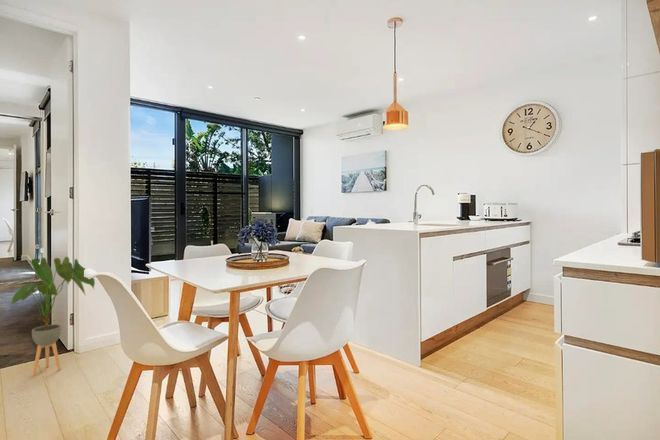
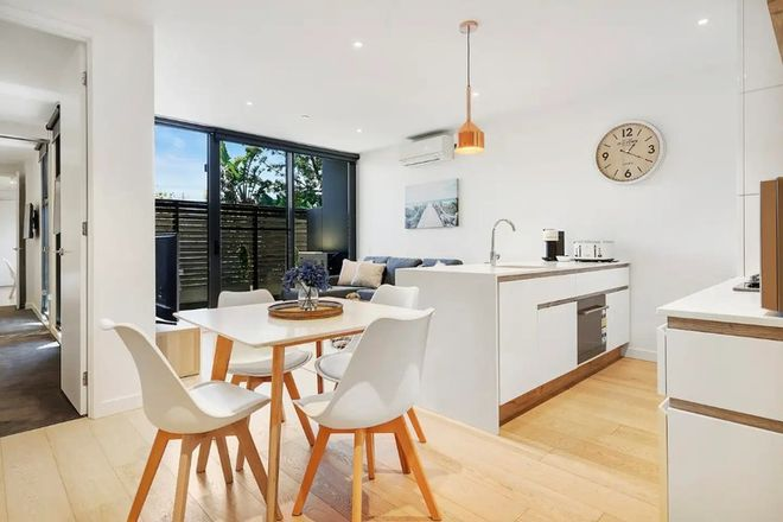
- house plant [8,256,96,376]
